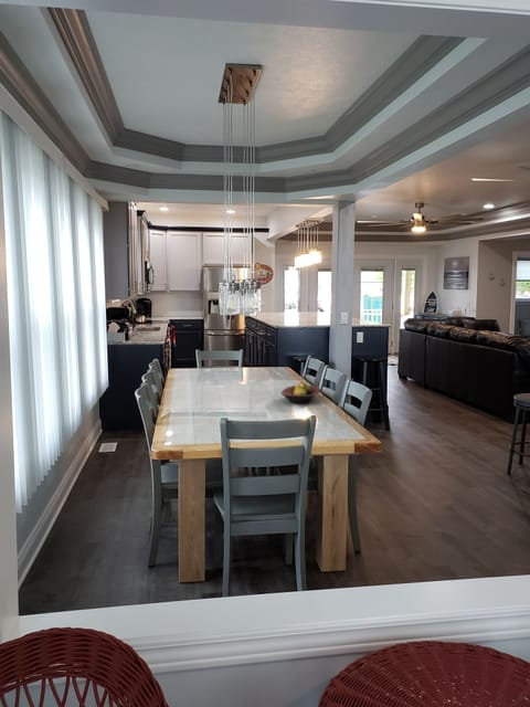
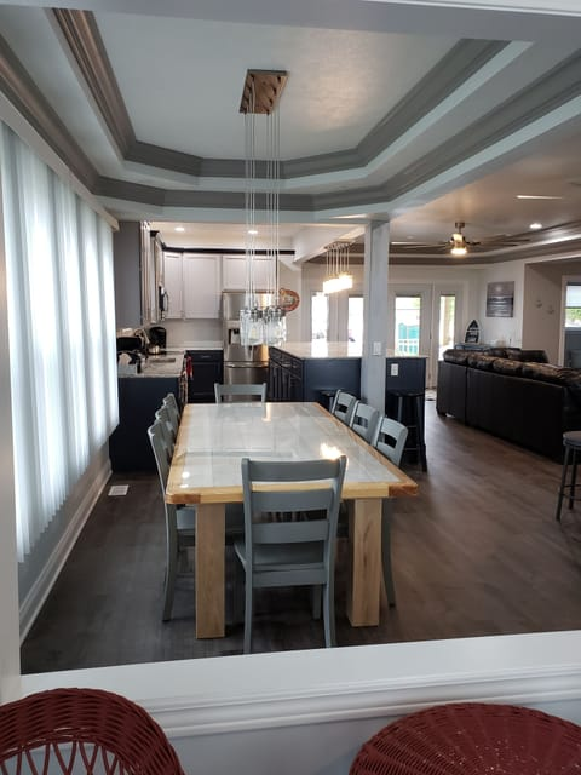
- fruit bowl [280,380,321,404]
